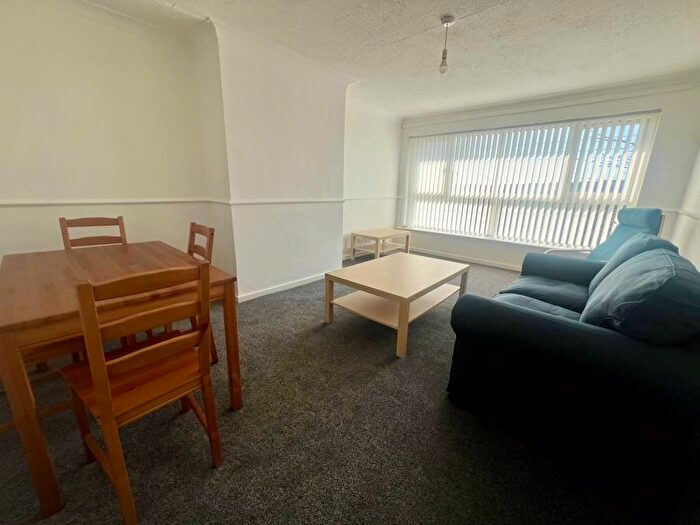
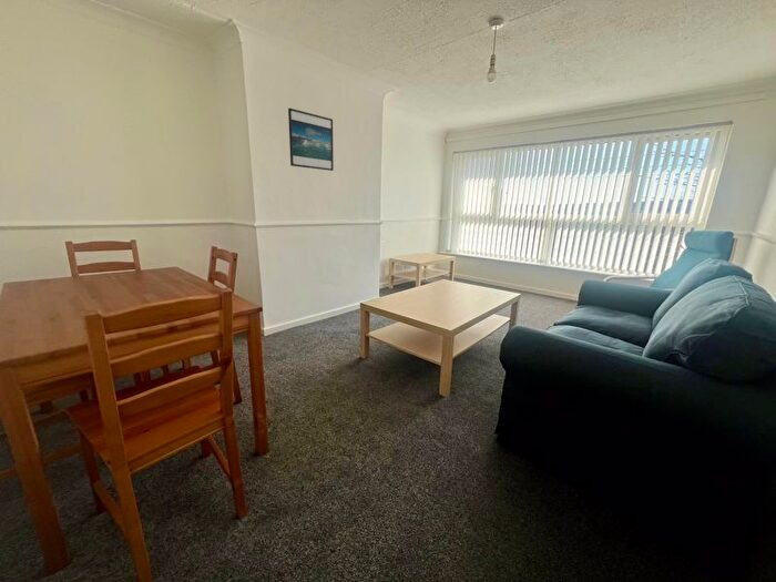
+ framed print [287,108,335,172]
